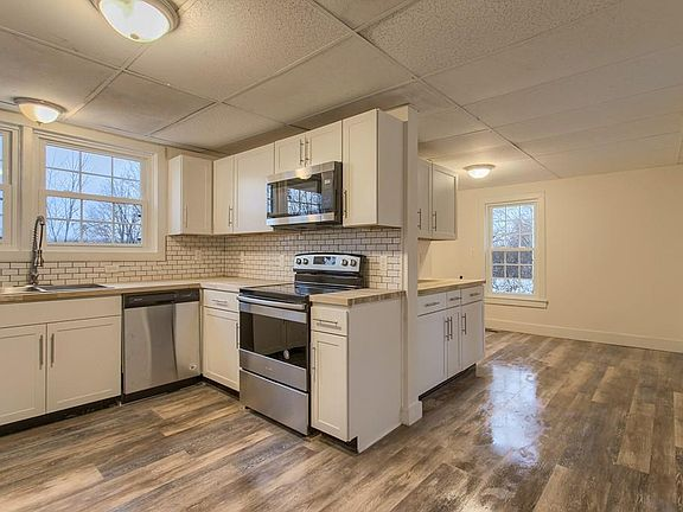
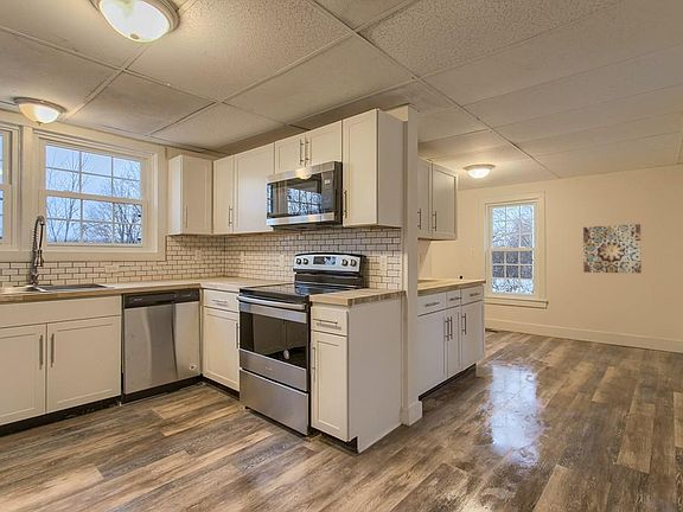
+ wall art [582,223,643,274]
